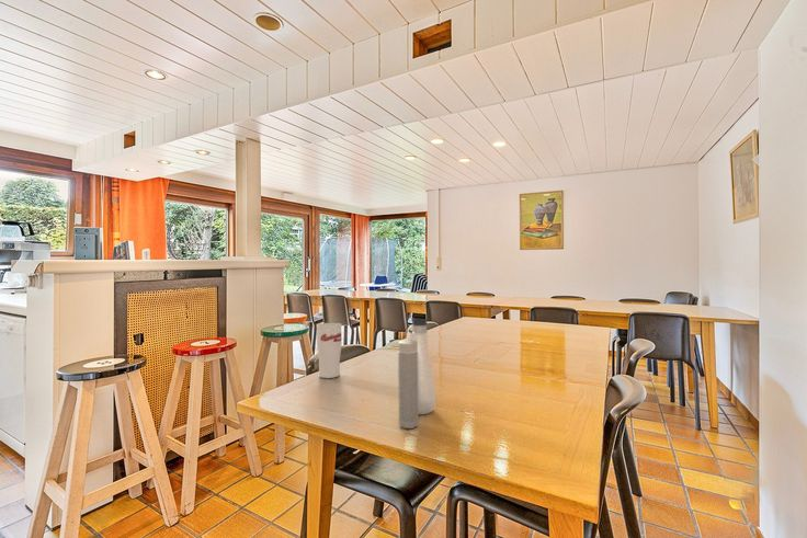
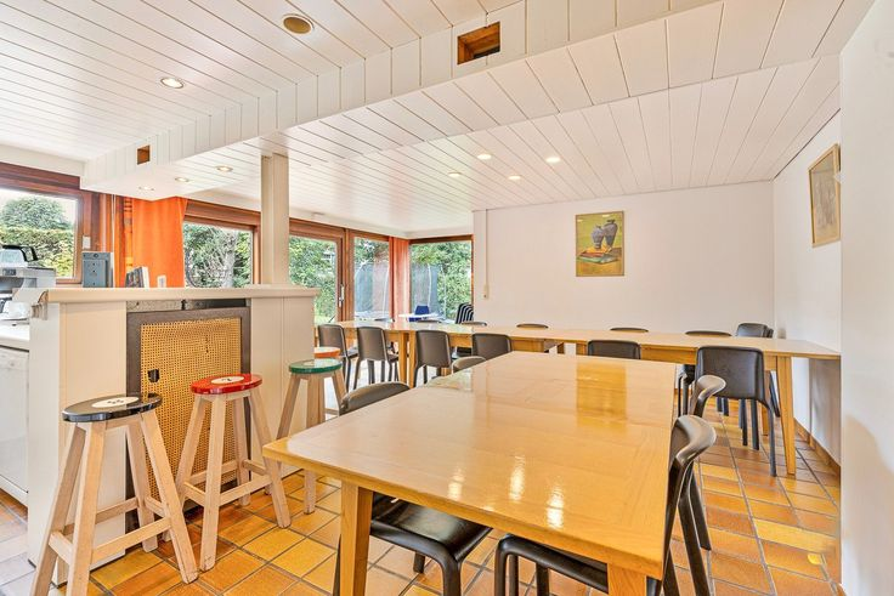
- water bottle [397,318,437,430]
- cup [316,322,342,379]
